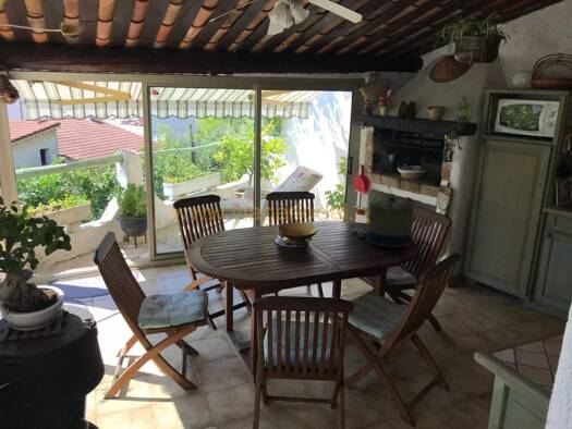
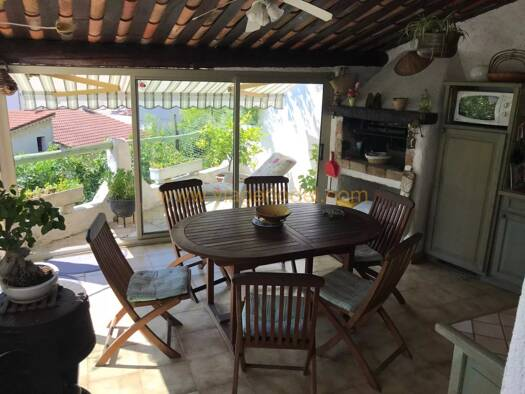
- water jug [365,185,415,248]
